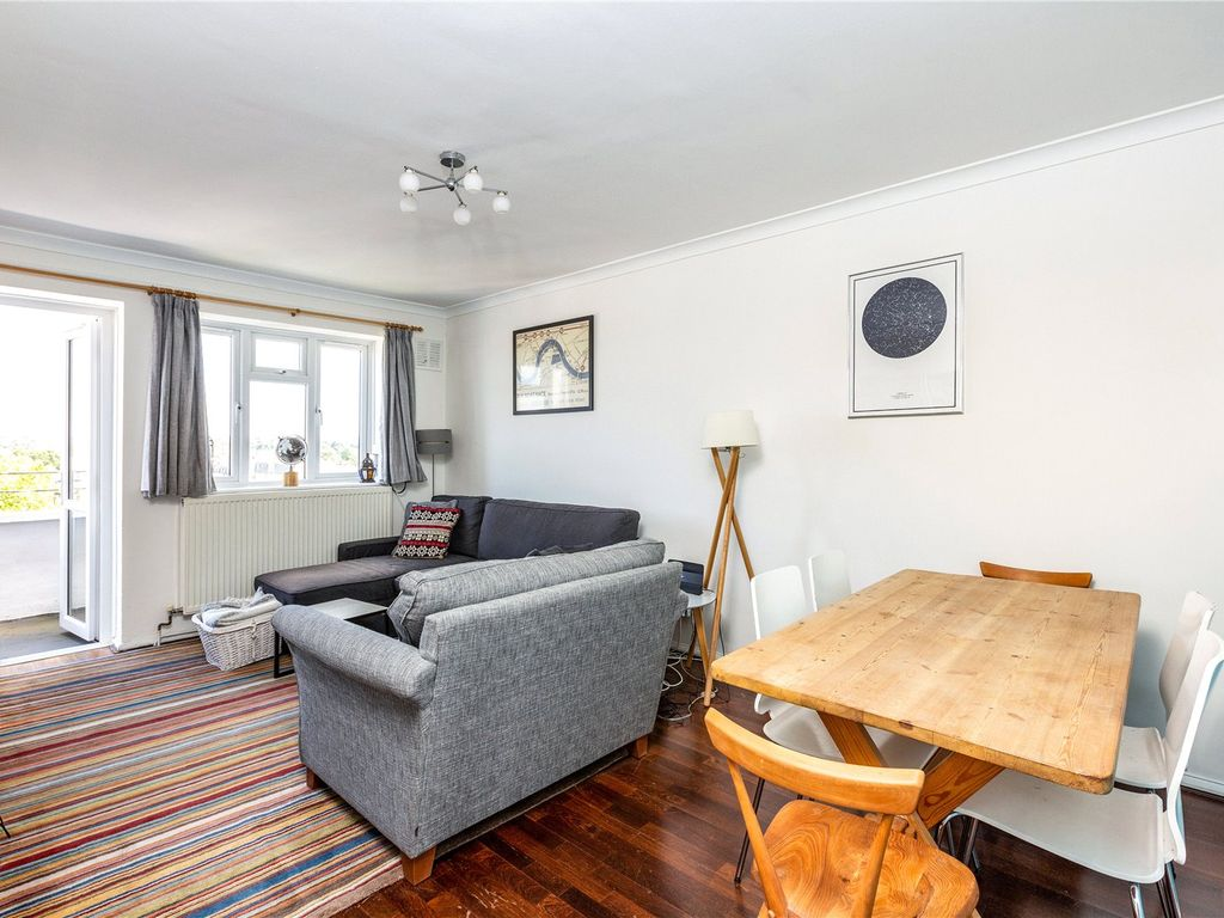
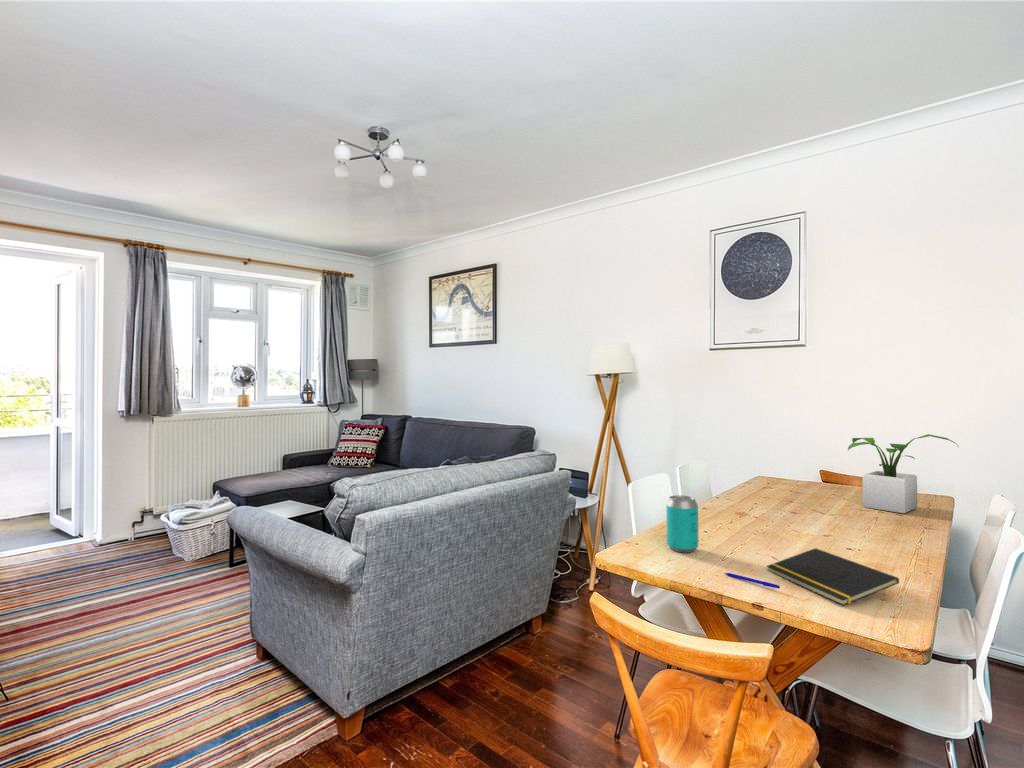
+ potted plant [847,433,960,514]
+ notepad [766,547,900,607]
+ beverage can [666,494,699,554]
+ pen [723,572,781,590]
